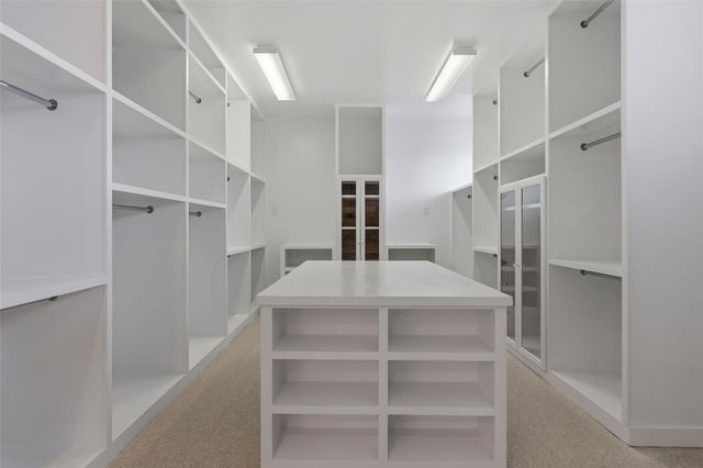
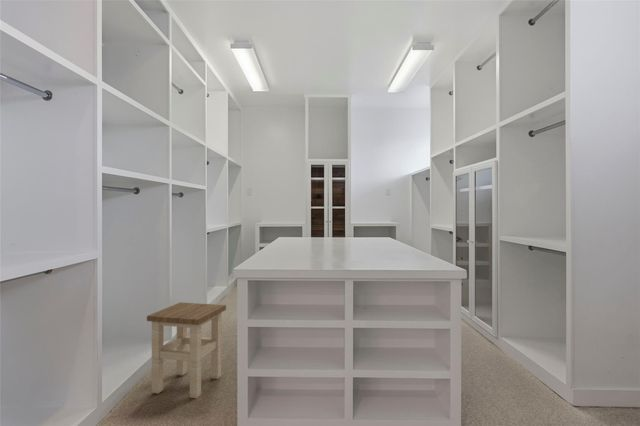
+ stool [146,301,227,399]
